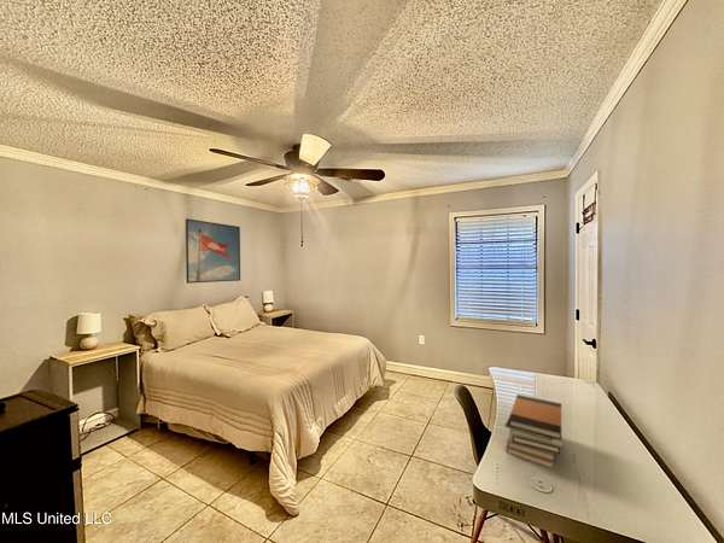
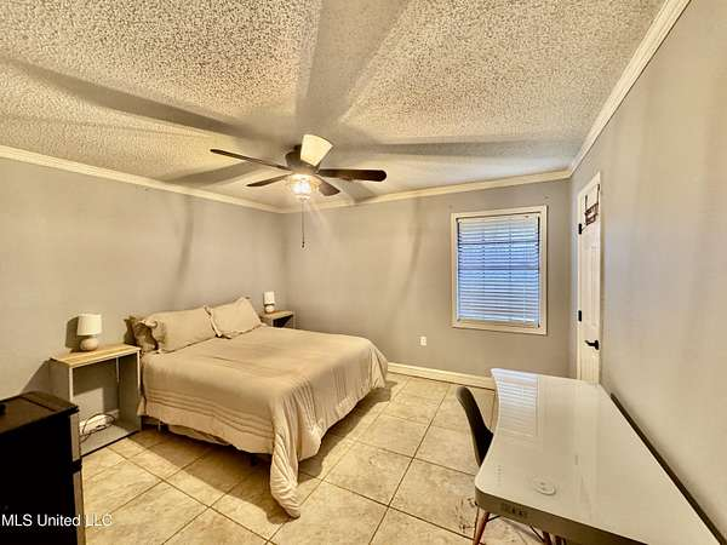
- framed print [185,217,241,285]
- book stack [504,393,564,469]
